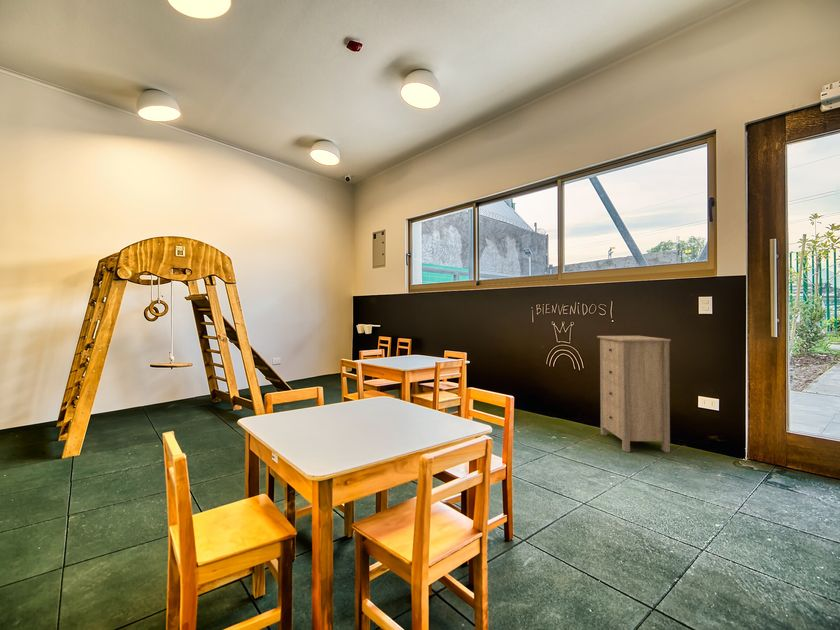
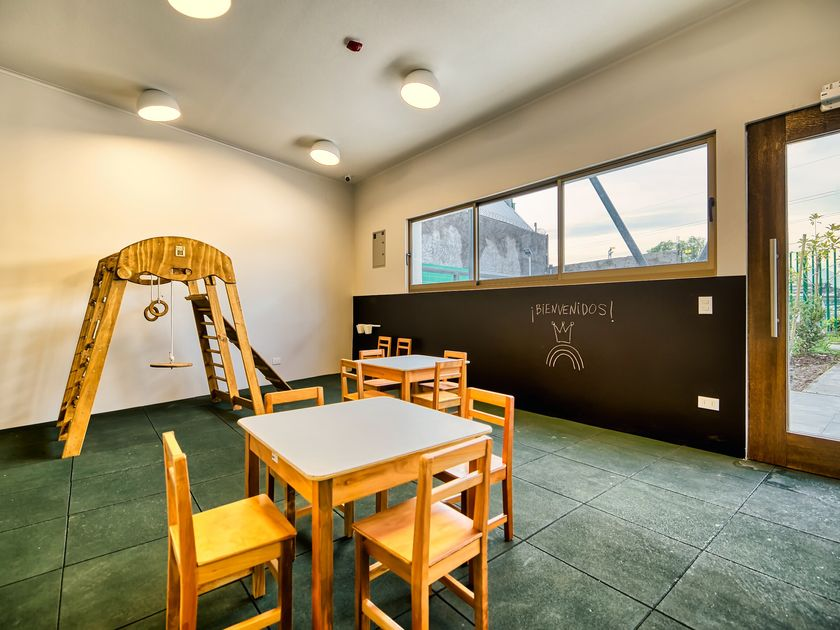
- storage cabinet [596,335,672,453]
